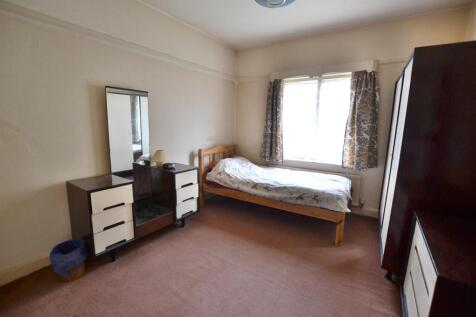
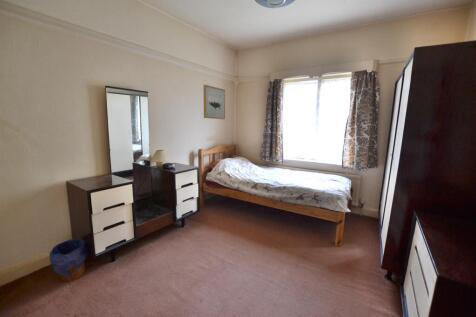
+ wall art [202,84,226,120]
